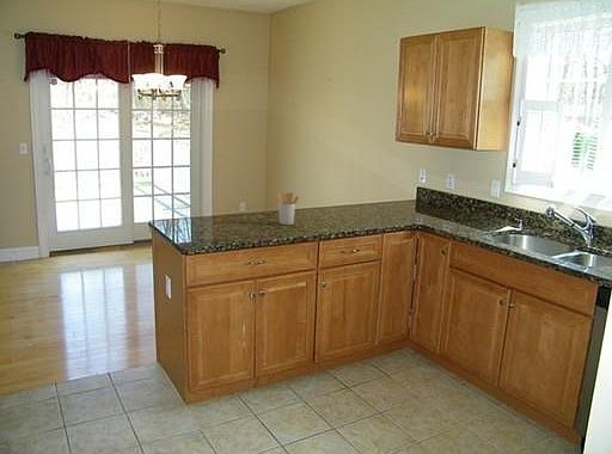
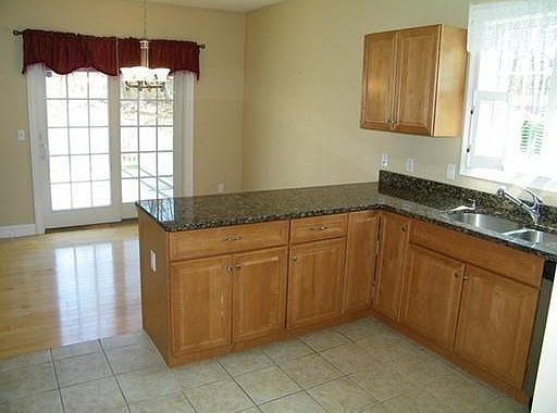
- utensil holder [276,191,300,226]
